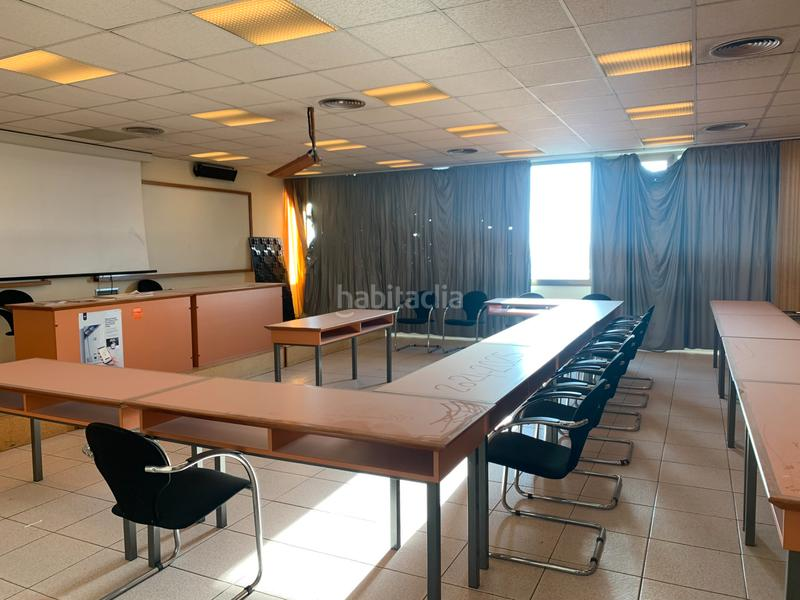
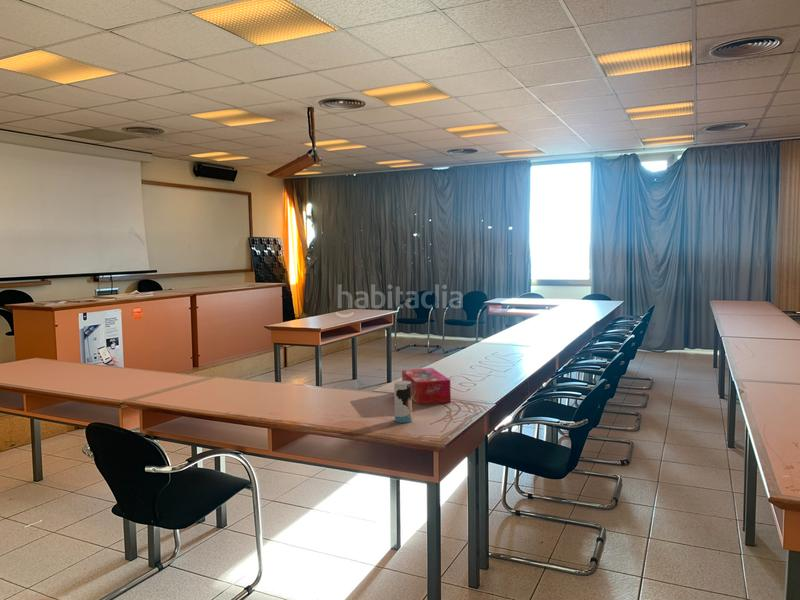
+ cup [393,380,413,424]
+ tissue box [401,367,452,405]
